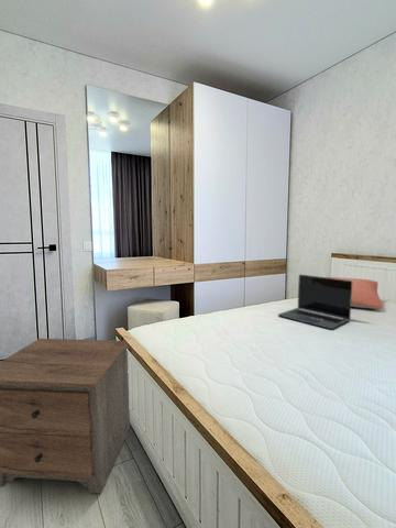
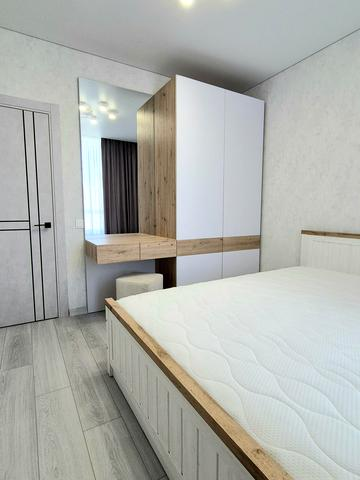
- laptop [277,274,352,330]
- pillow [326,276,384,310]
- nightstand [0,338,131,494]
